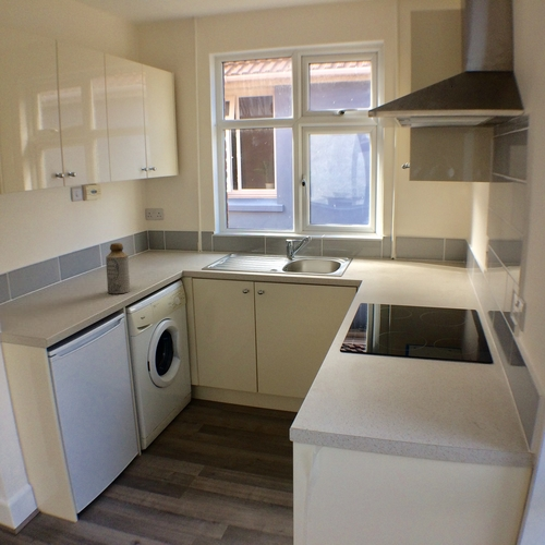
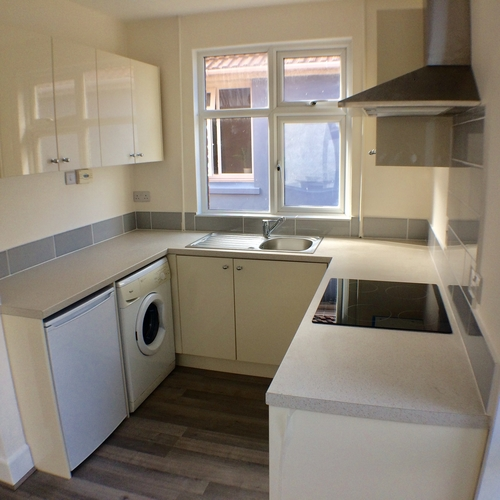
- bottle [105,242,131,294]
